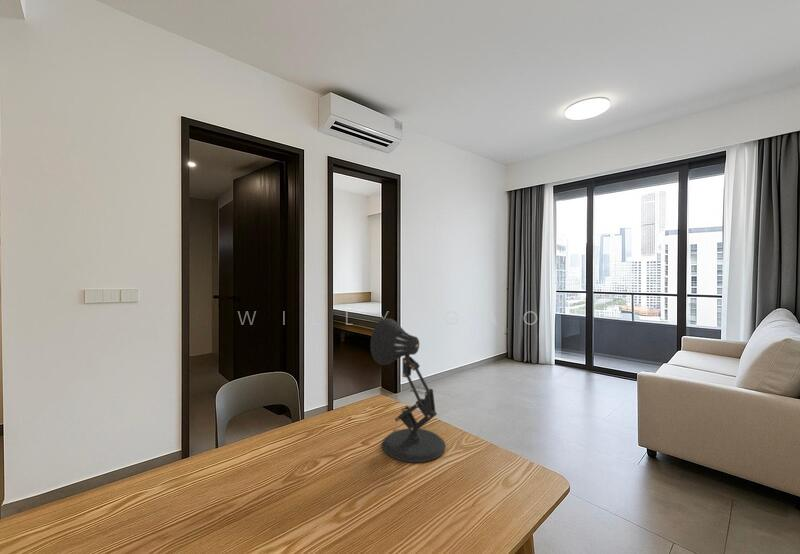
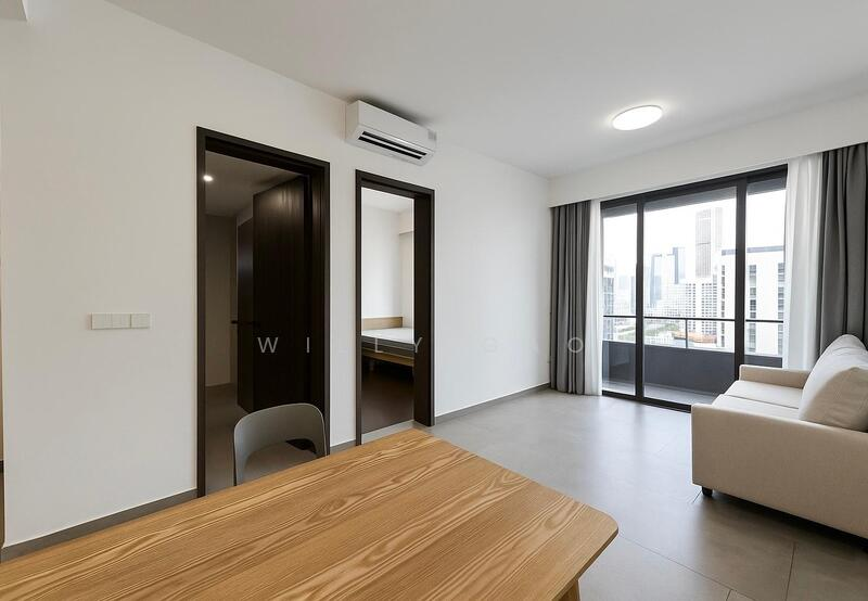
- desk lamp [369,317,447,463]
